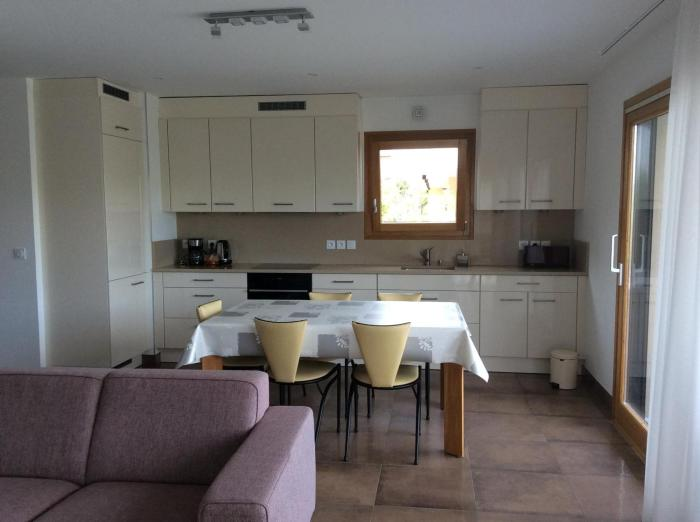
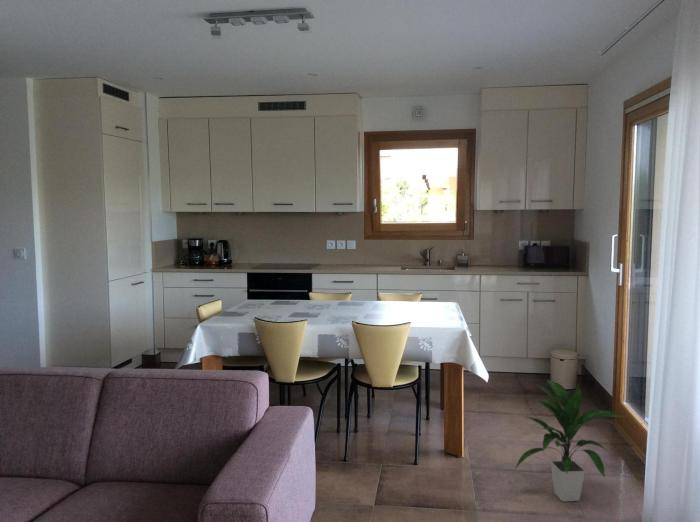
+ indoor plant [513,379,624,502]
